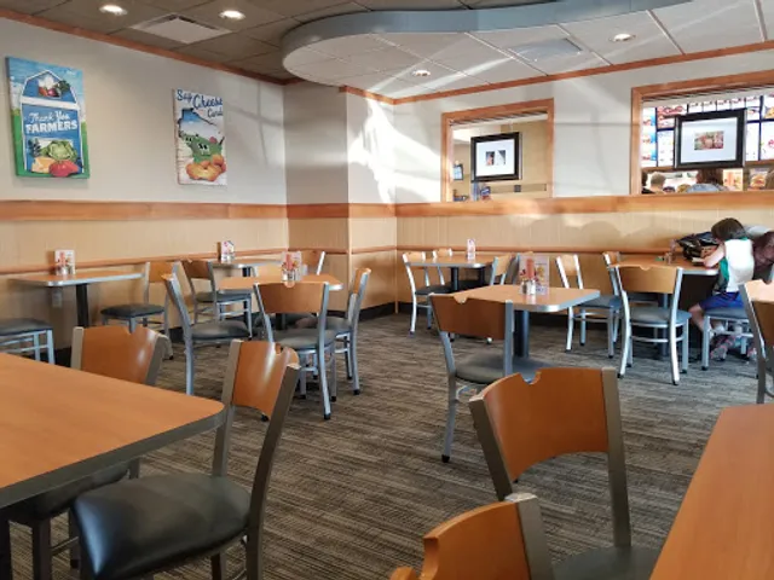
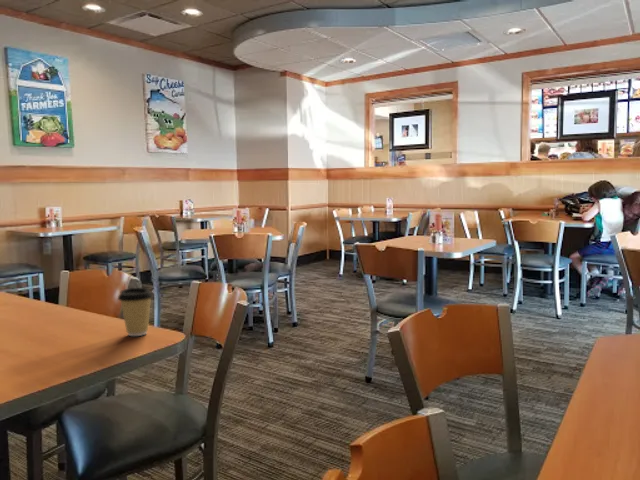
+ coffee cup [117,287,154,337]
